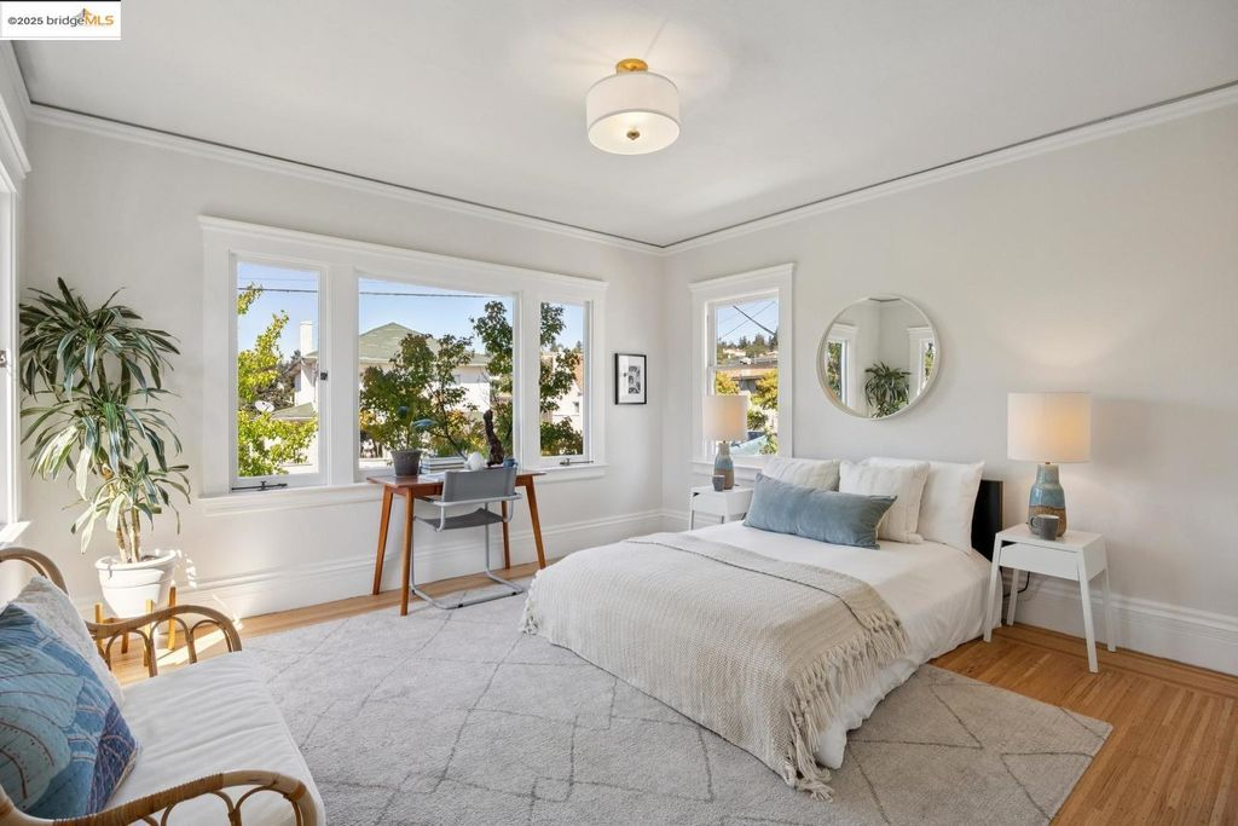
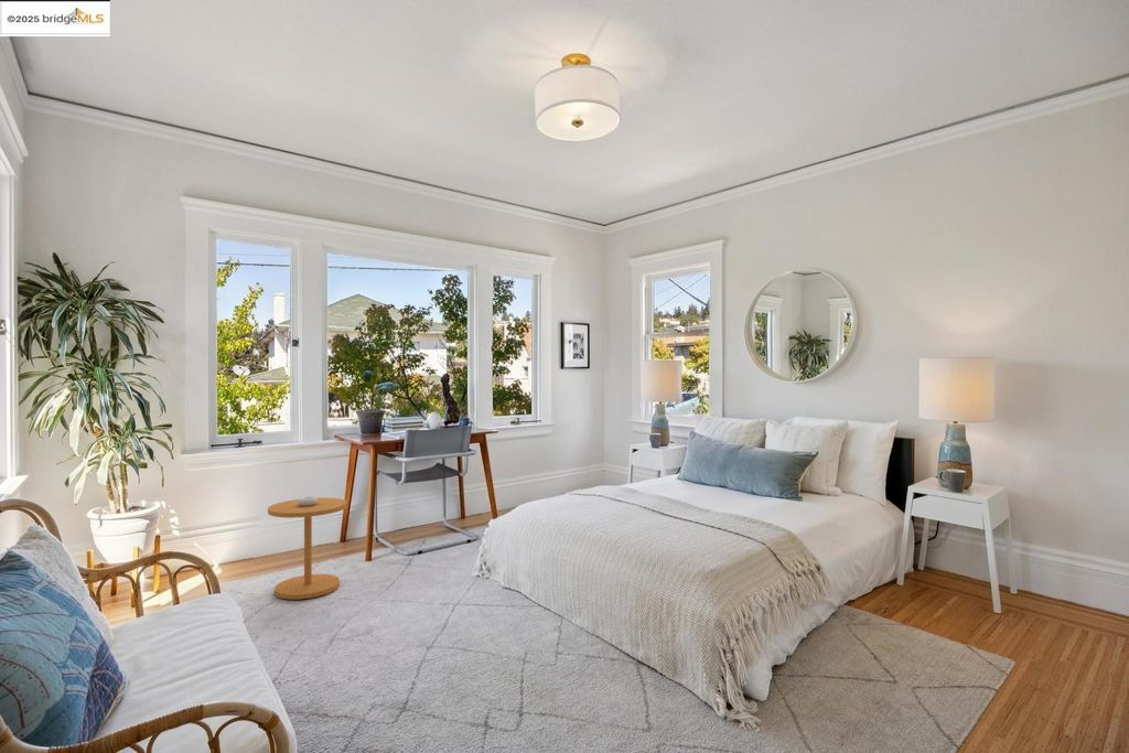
+ side table [267,495,347,601]
